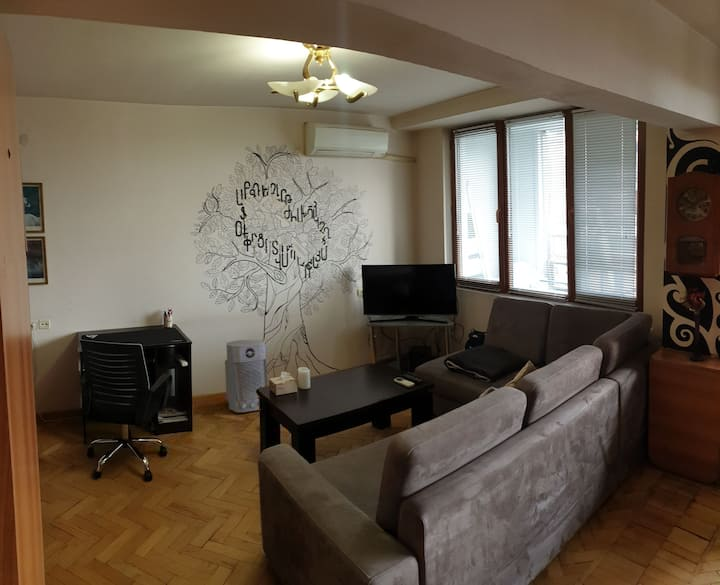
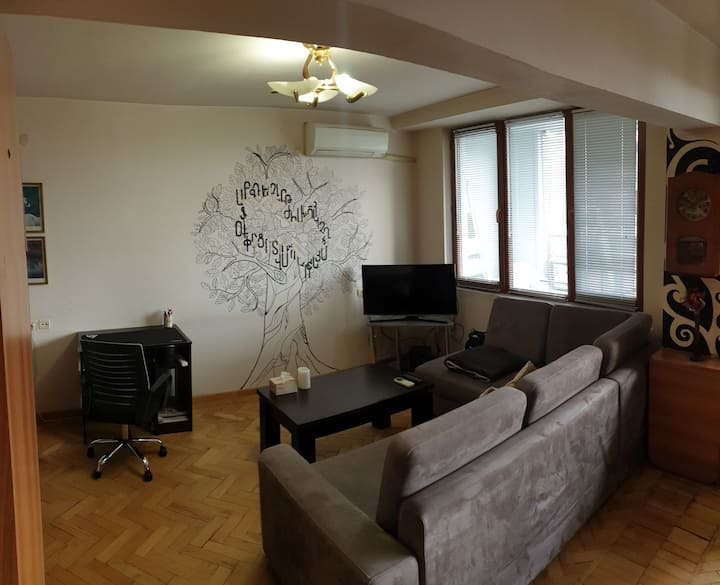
- air purifier [224,339,268,413]
